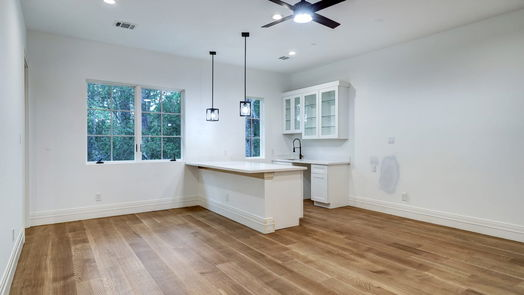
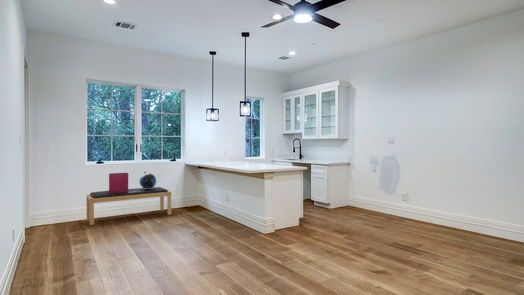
+ storage bin [108,172,129,193]
+ bench [85,186,172,226]
+ decorative globe [139,171,157,189]
